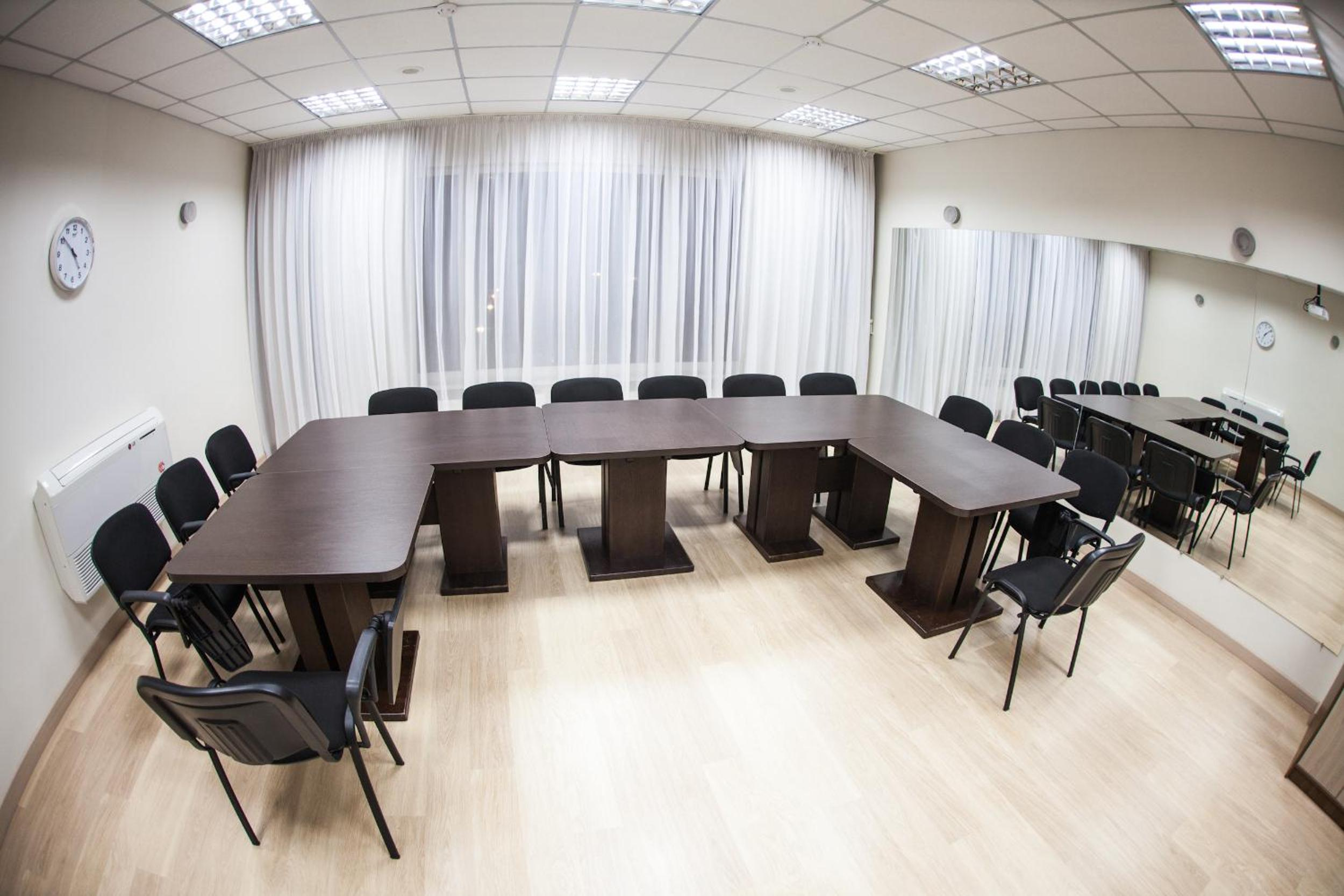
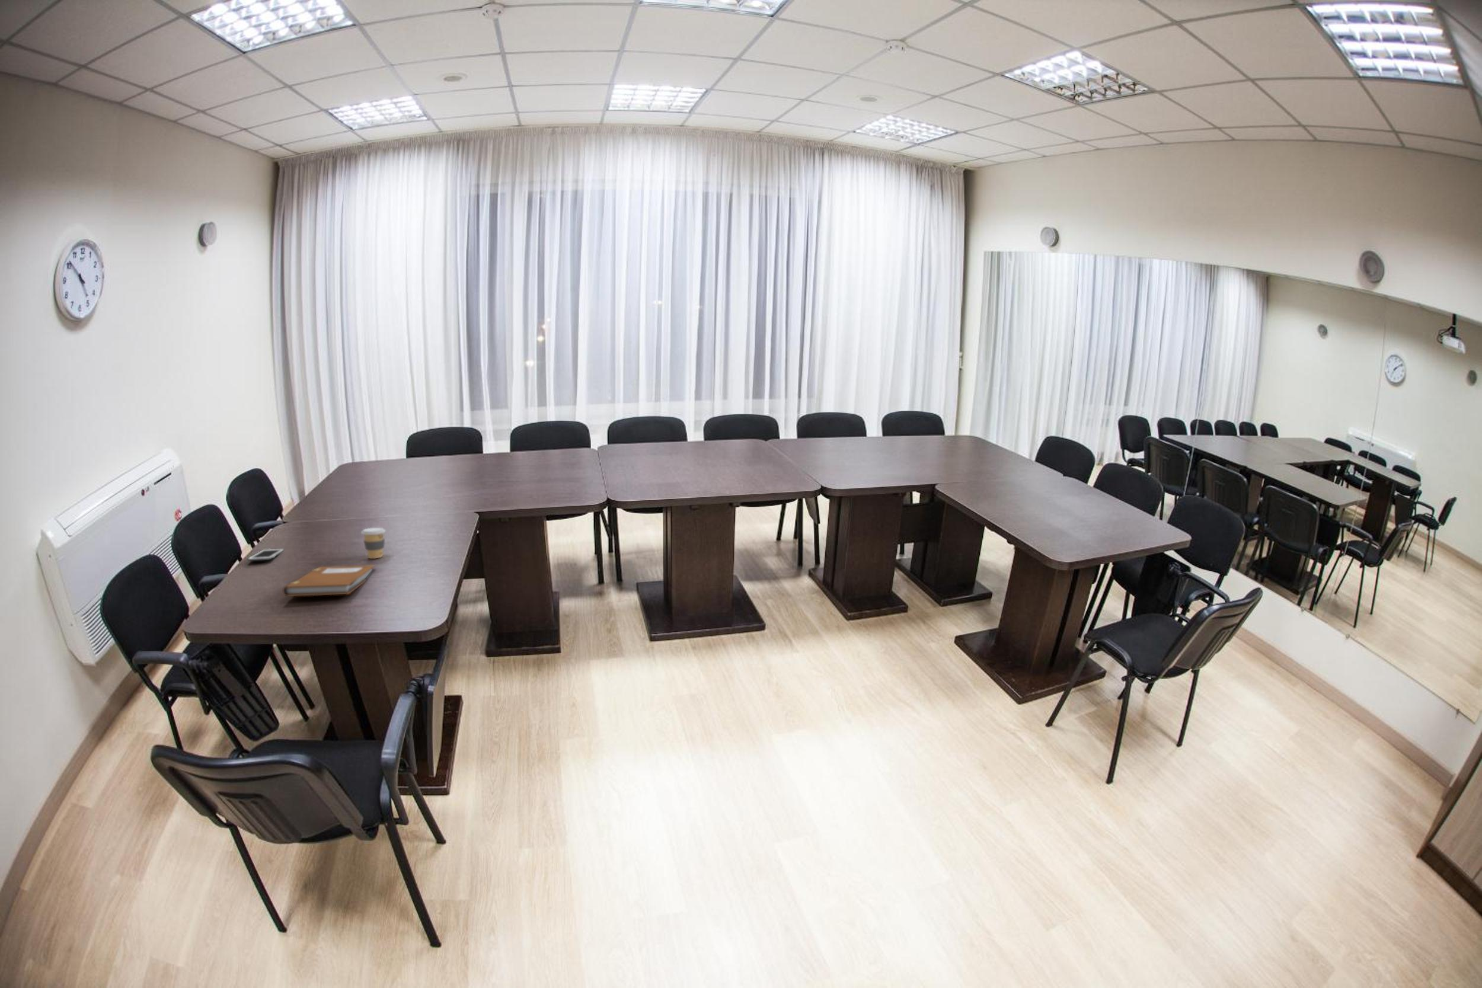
+ notebook [282,565,375,597]
+ cell phone [247,548,286,561]
+ coffee cup [361,527,386,559]
